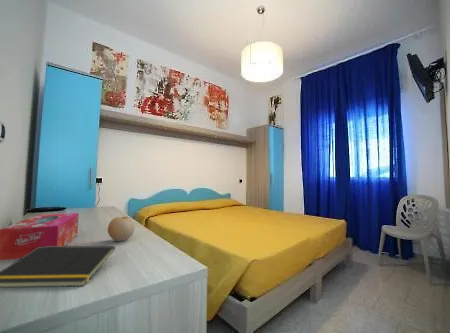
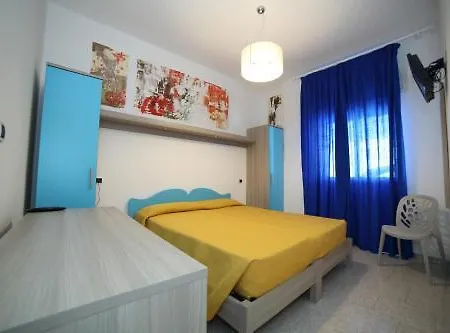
- tissue box [0,212,80,261]
- fruit [107,216,136,242]
- notepad [0,245,116,289]
